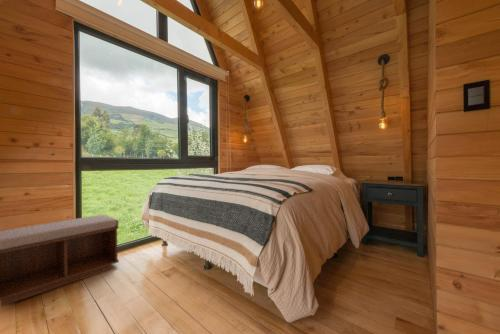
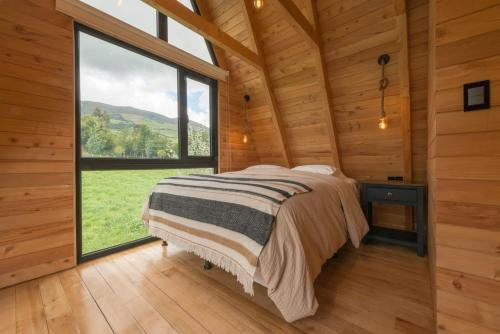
- bench [0,214,120,307]
